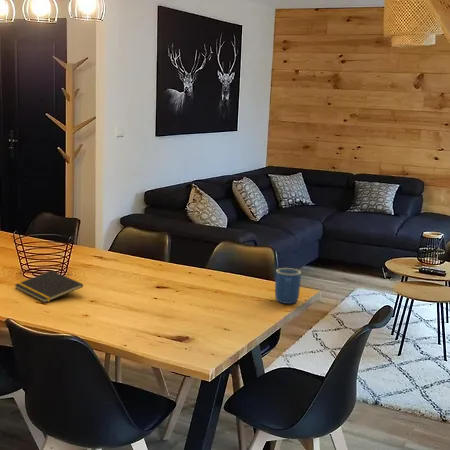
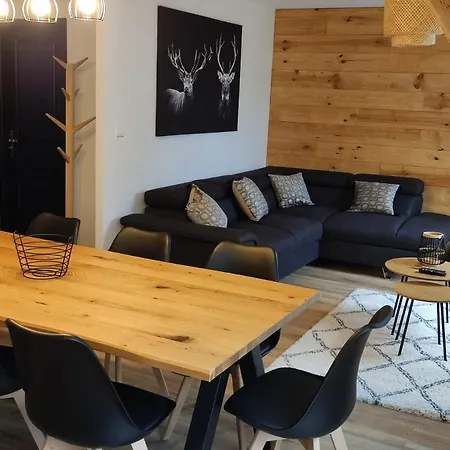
- notepad [14,270,84,304]
- mug [274,267,302,305]
